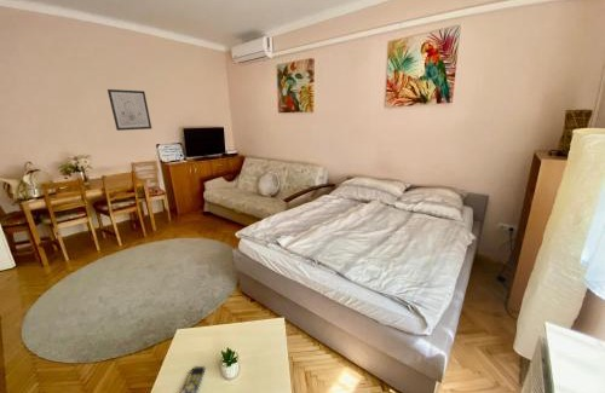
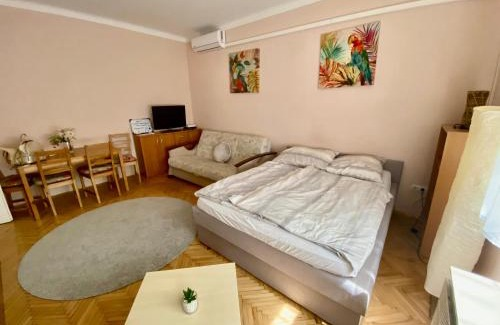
- remote control [180,365,207,393]
- wall art [106,88,152,132]
